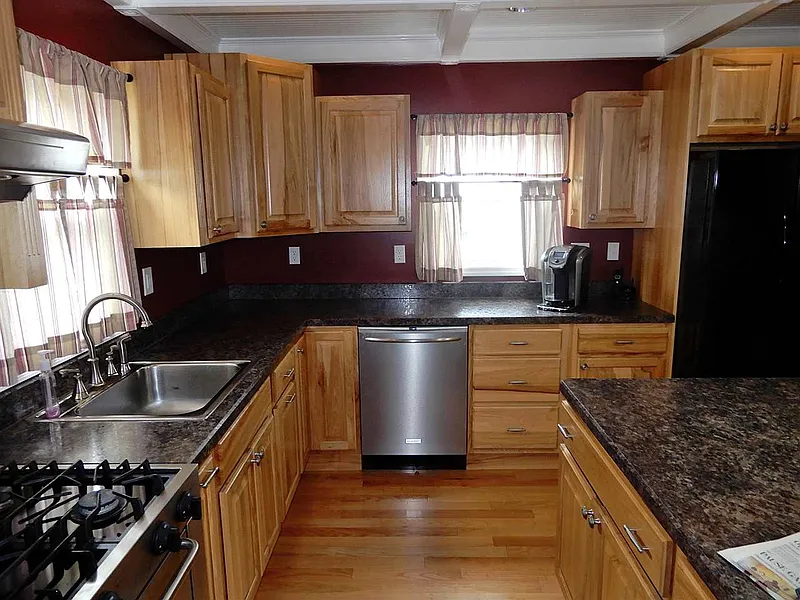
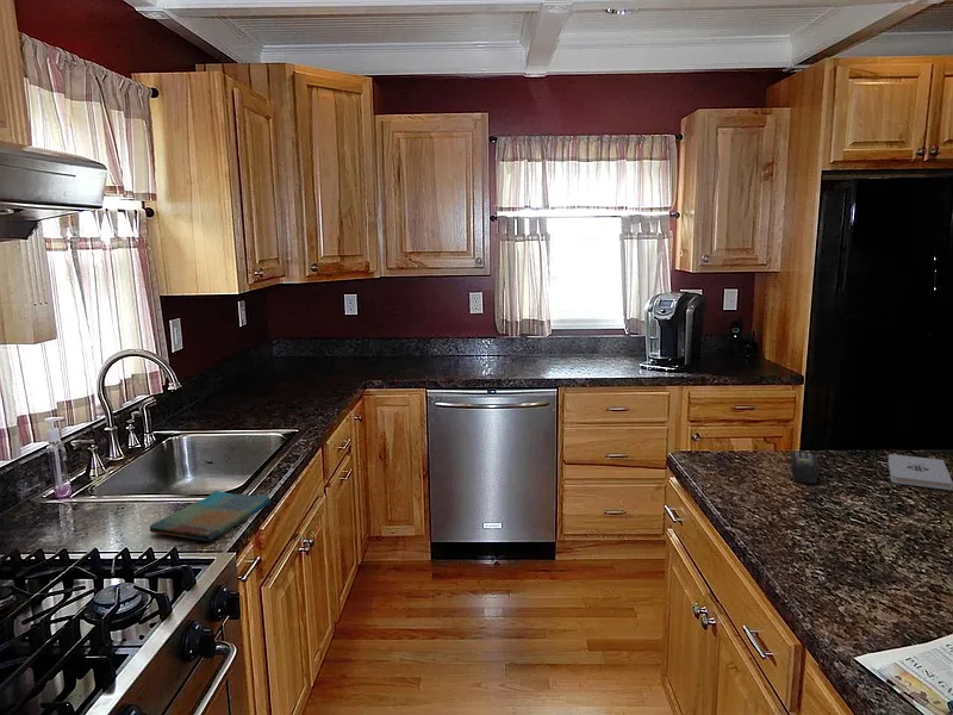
+ dish towel [149,490,272,542]
+ remote control [789,450,821,485]
+ notepad [887,453,953,491]
